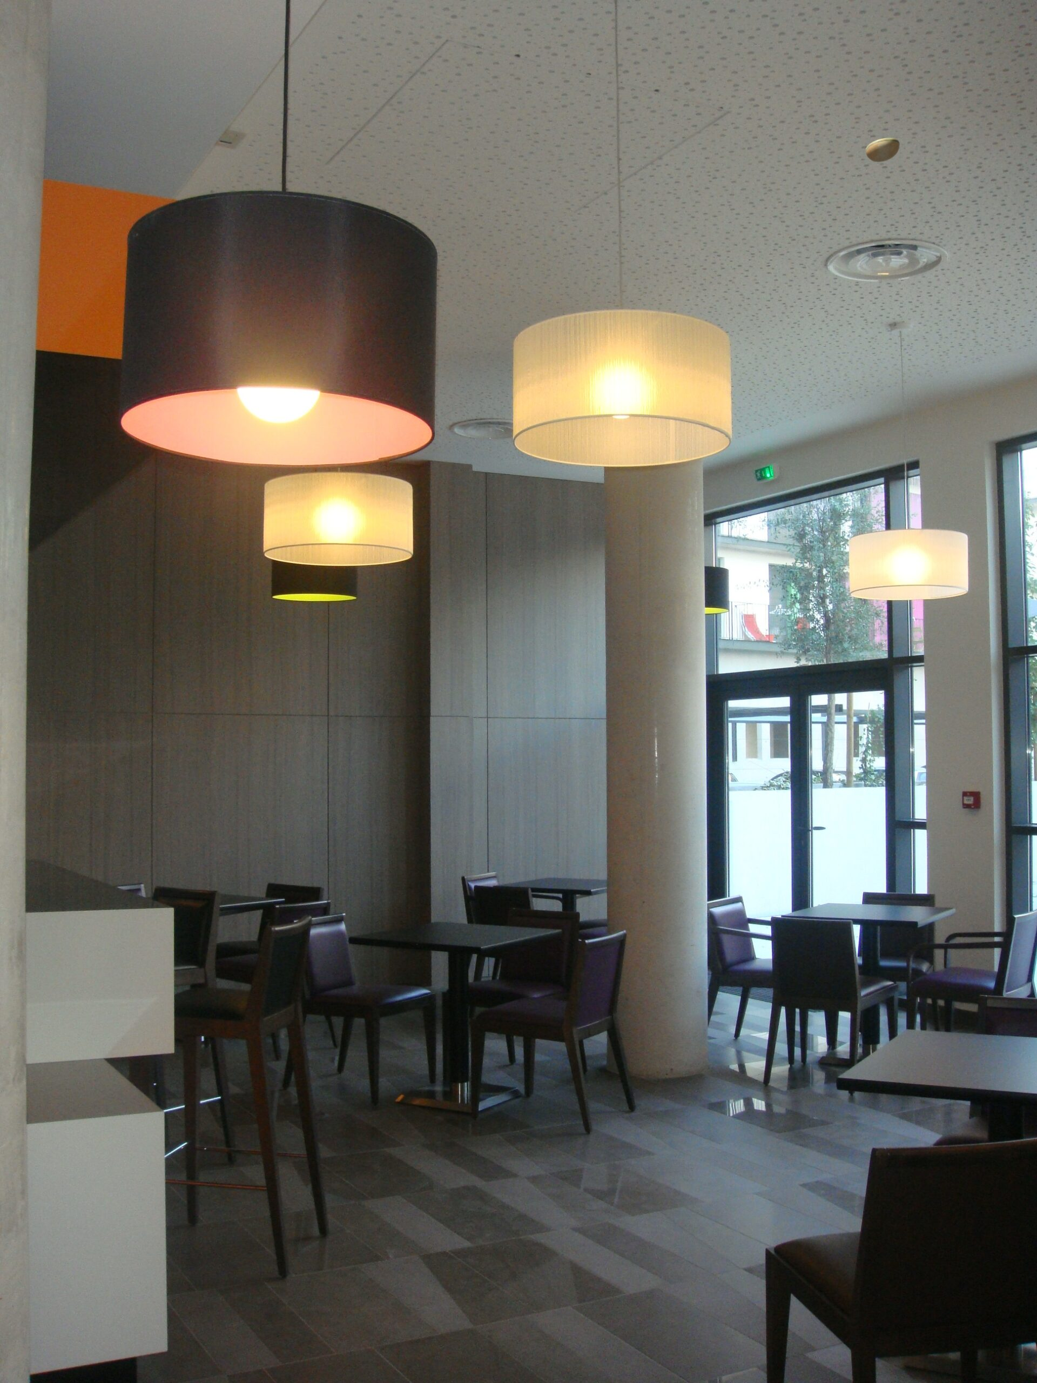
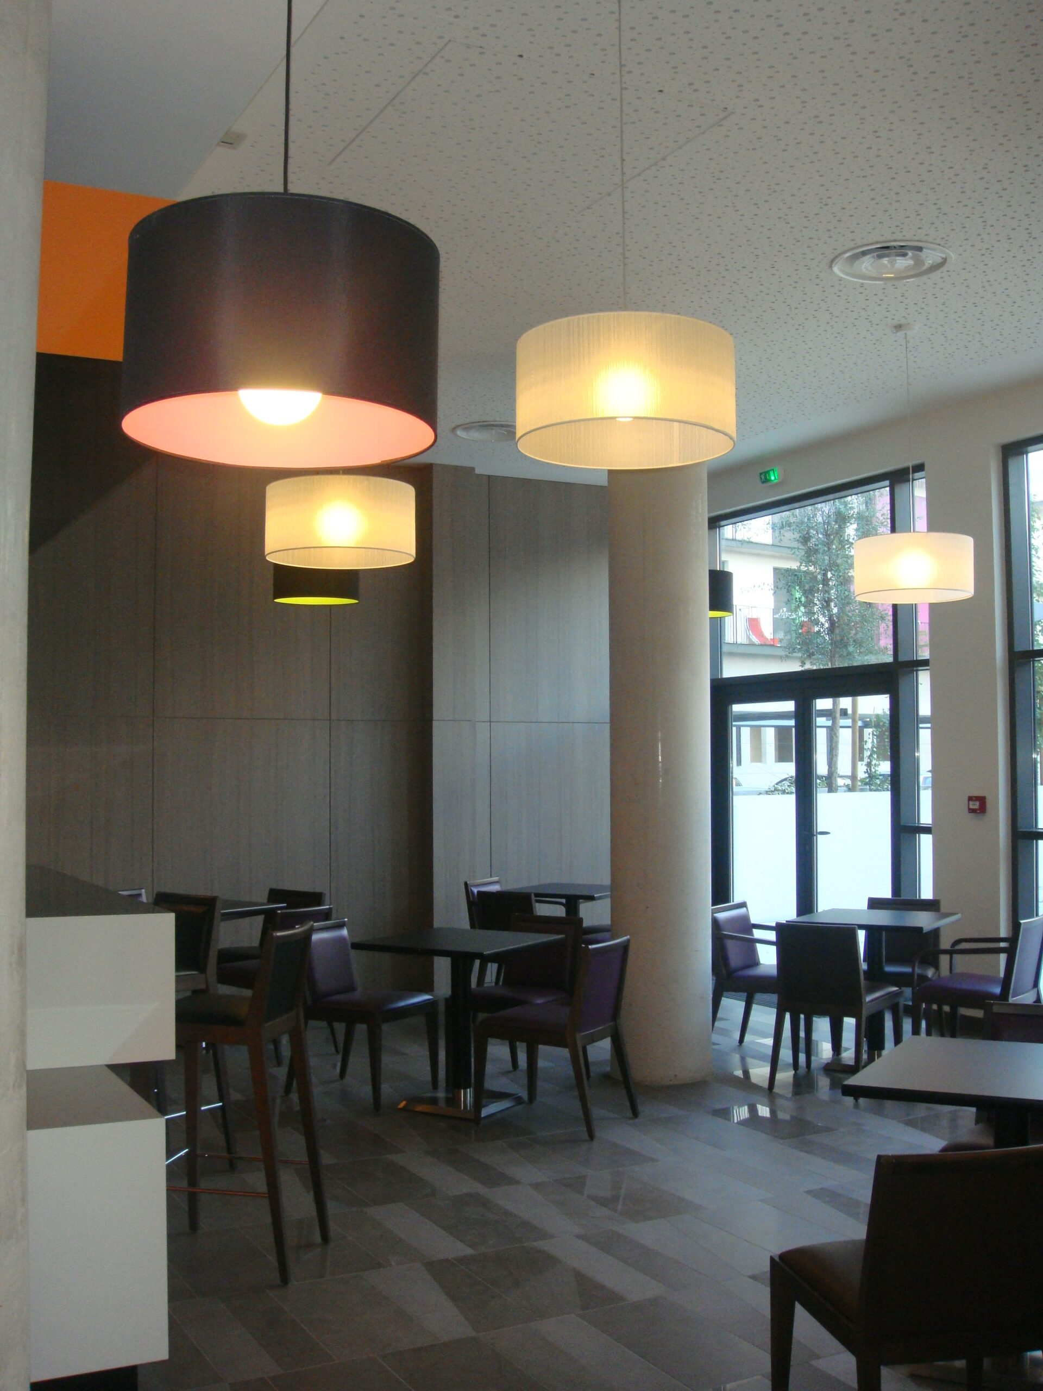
- smoke detector [865,137,901,162]
